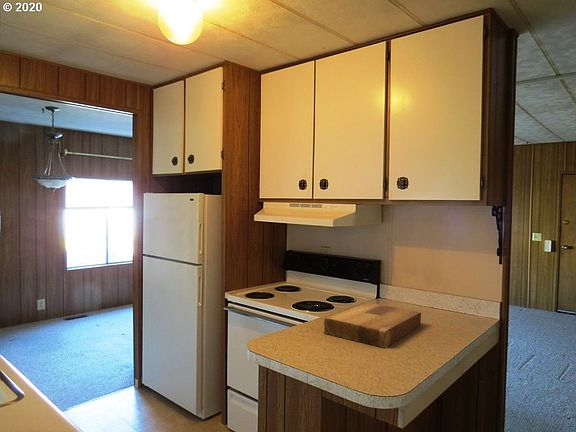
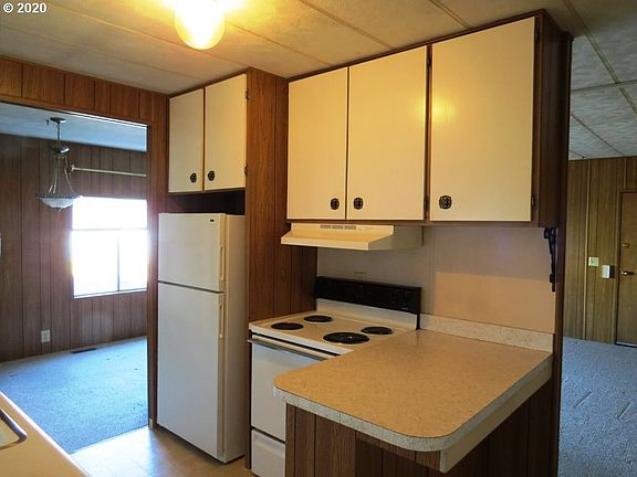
- cutting board [323,302,422,349]
